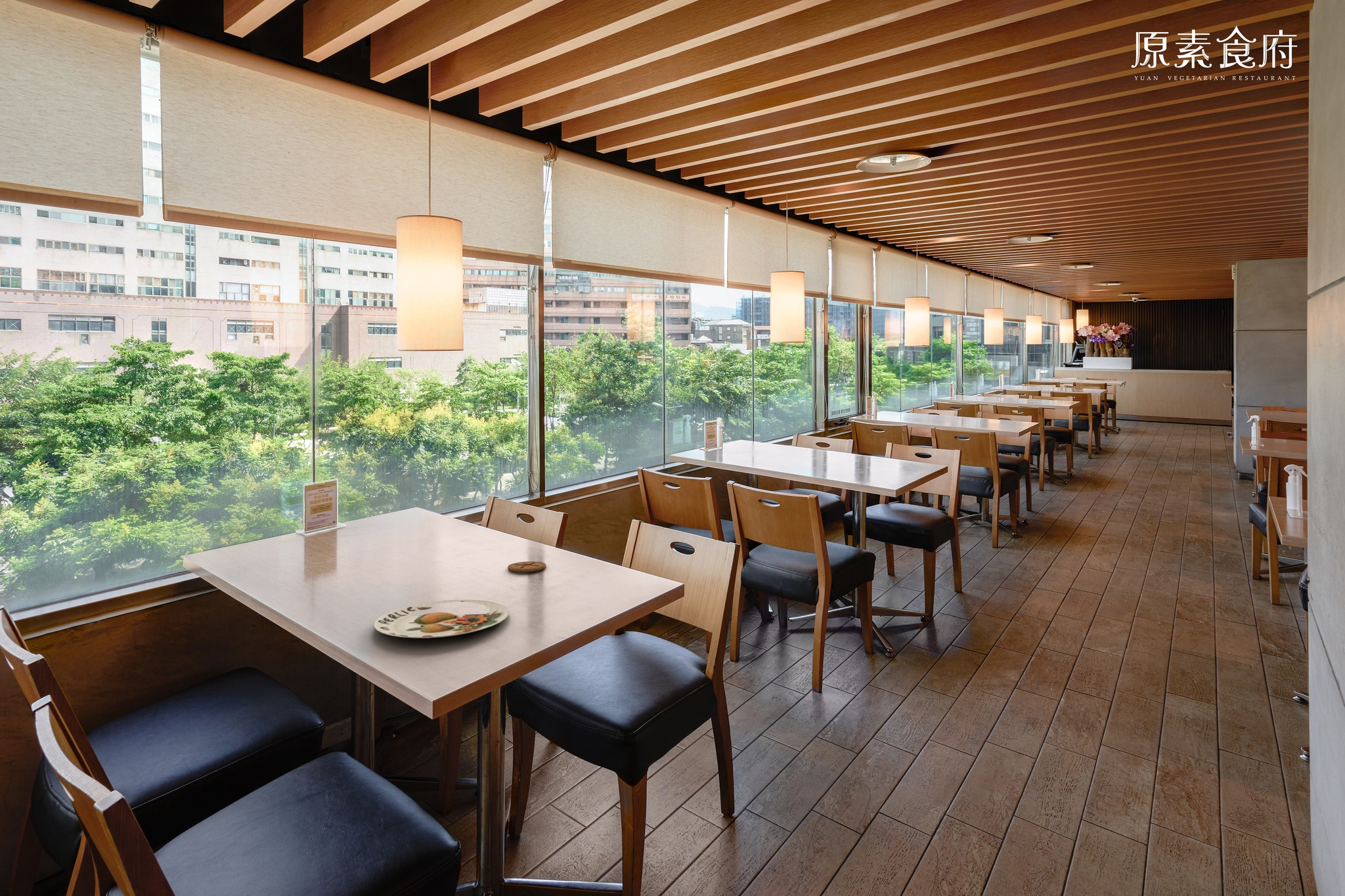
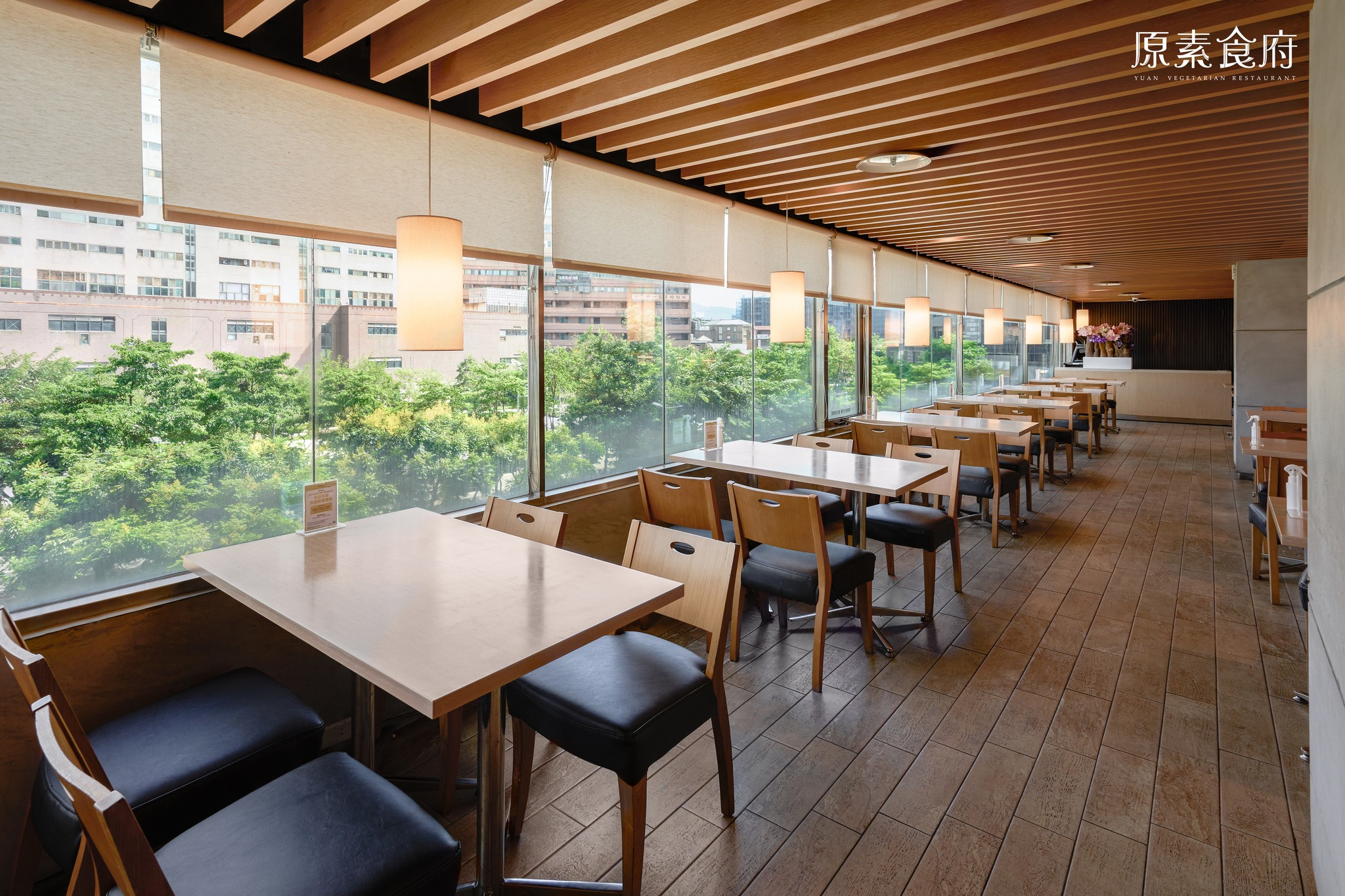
- coaster [507,561,546,572]
- plate [374,599,510,639]
